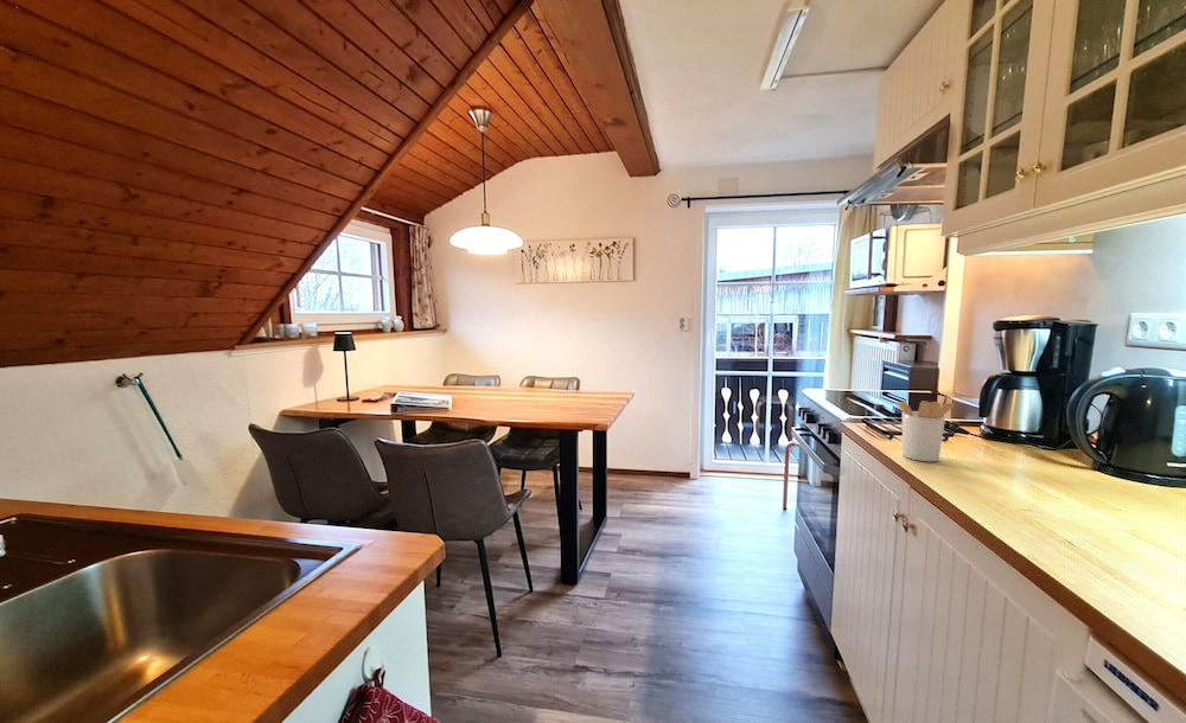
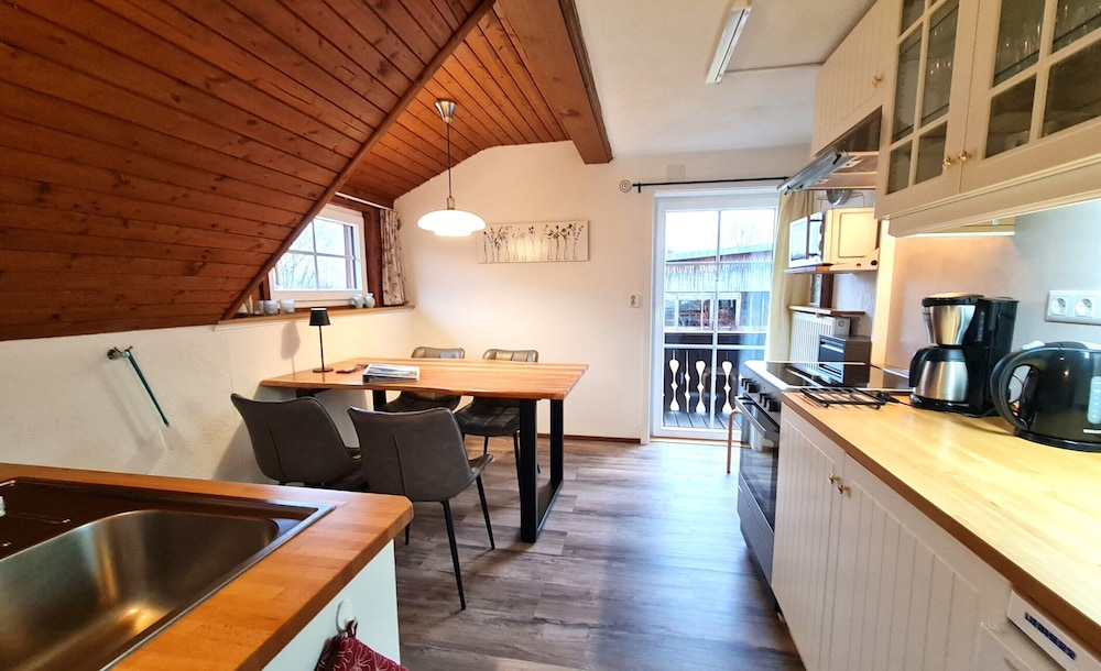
- utensil holder [895,394,956,462]
